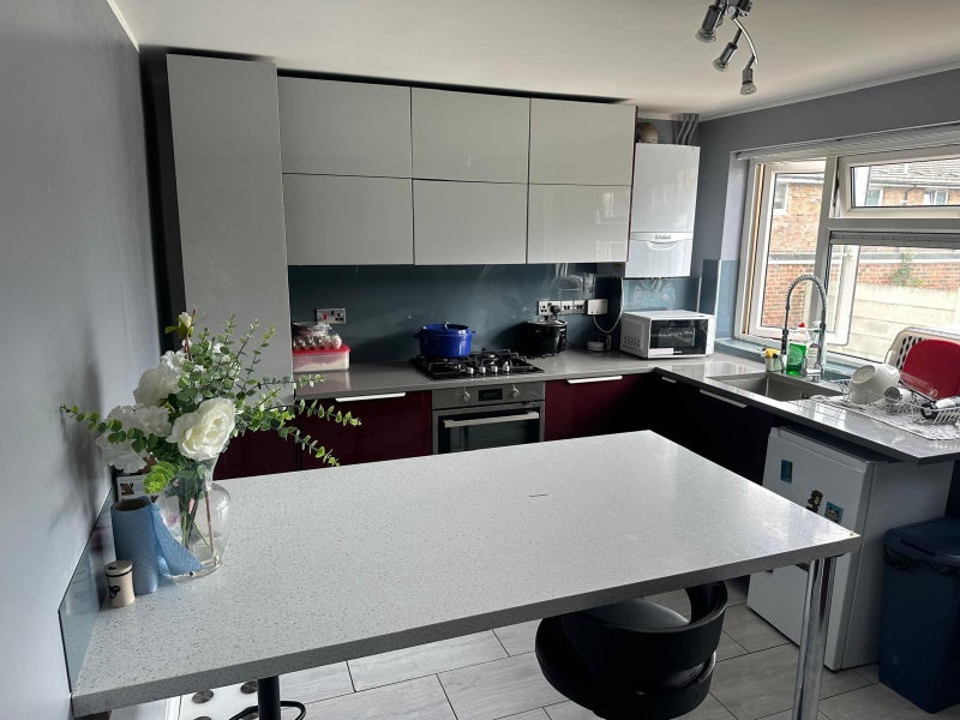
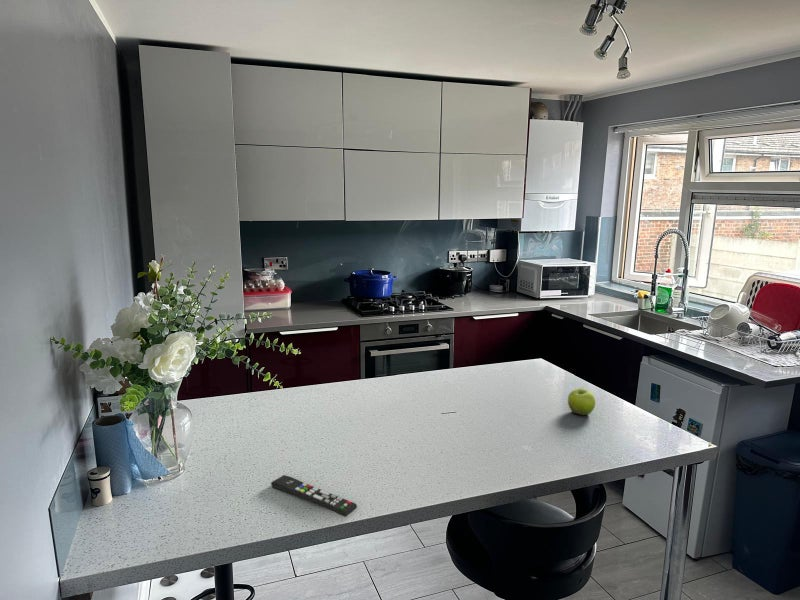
+ remote control [270,474,358,518]
+ fruit [567,387,597,416]
